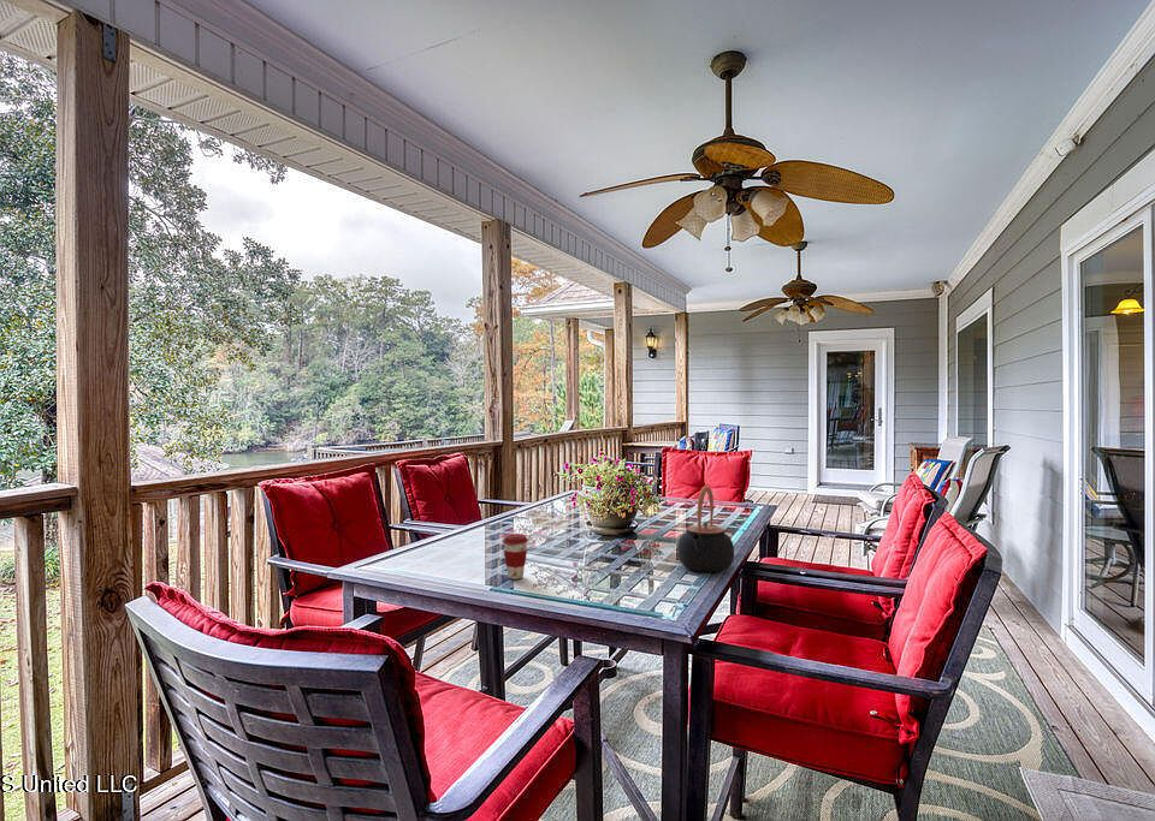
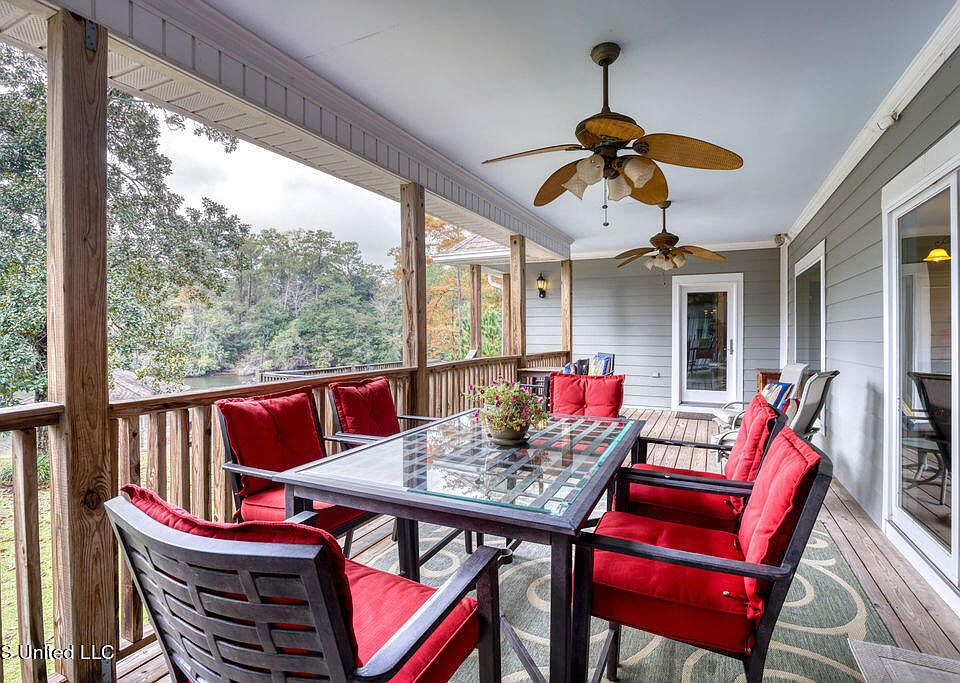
- teapot [676,484,735,573]
- coffee cup [502,533,529,581]
